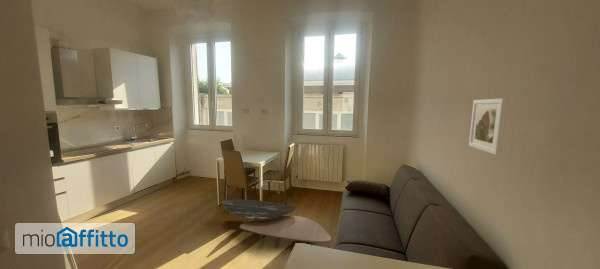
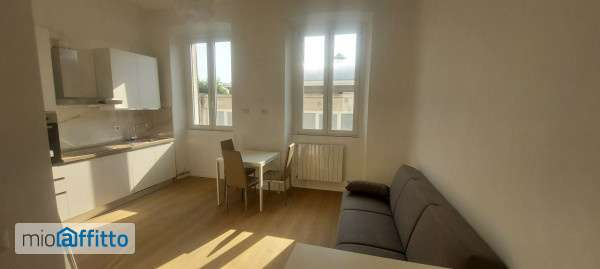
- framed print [468,97,509,156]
- coffee table [221,198,332,246]
